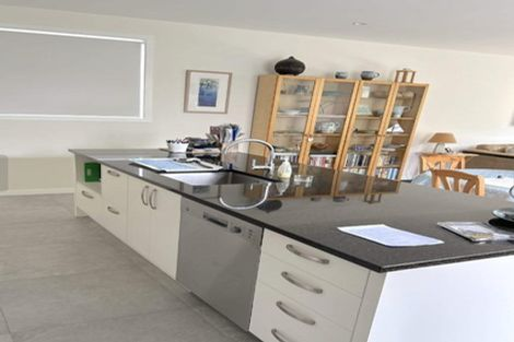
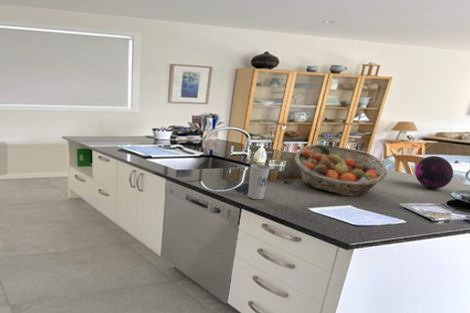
+ cup [247,163,271,200]
+ decorative orb [414,155,454,190]
+ fruit basket [294,143,388,197]
